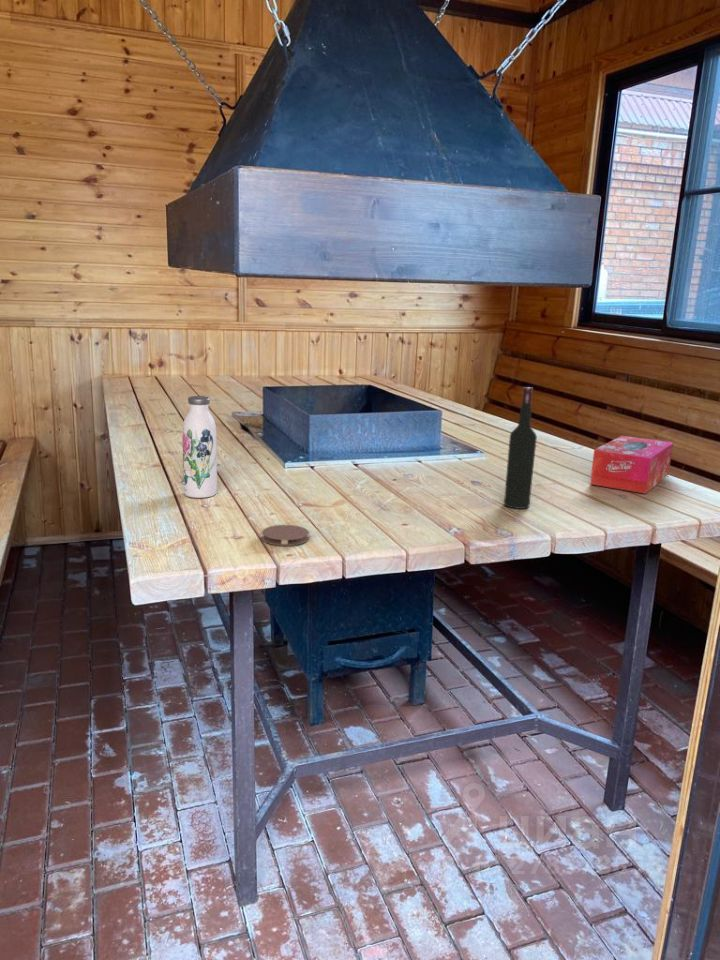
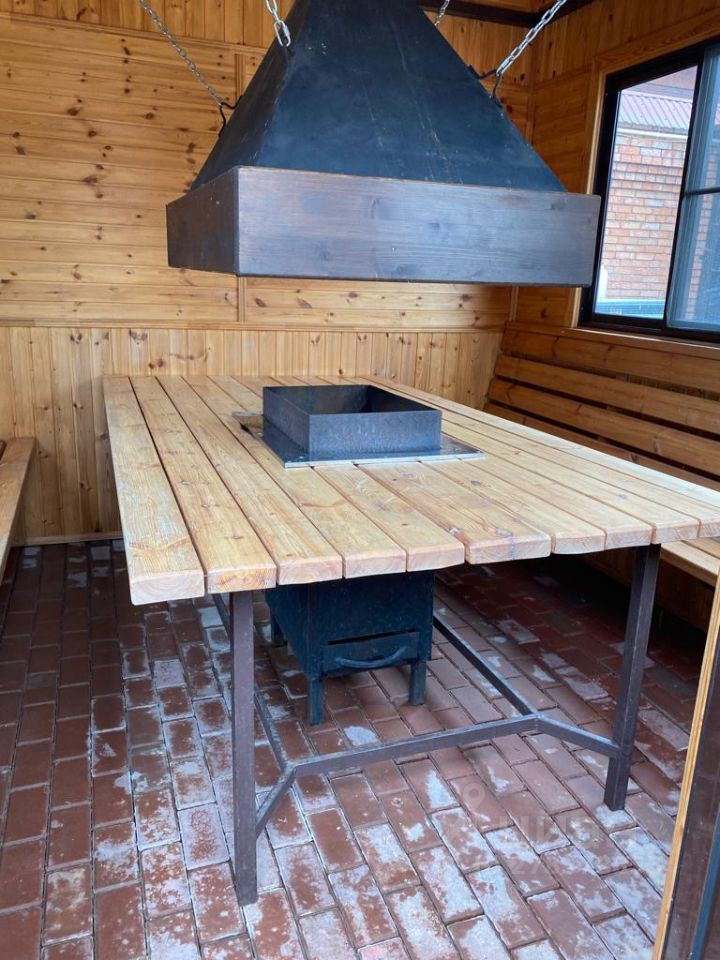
- wine bottle [503,386,538,510]
- coaster [261,524,310,547]
- water bottle [182,395,218,499]
- tissue box [589,435,674,495]
